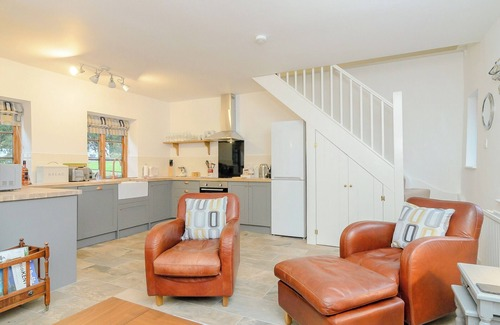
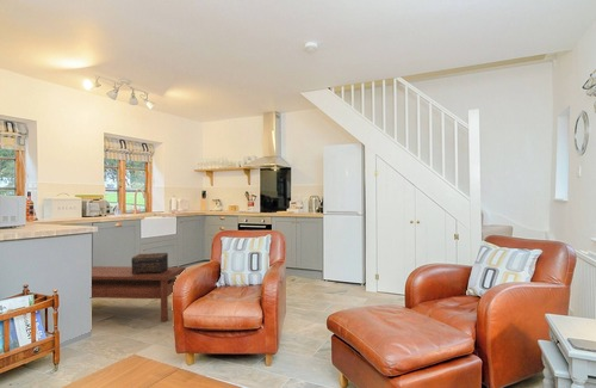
+ decorative box [130,252,169,273]
+ coffee table [91,265,186,322]
